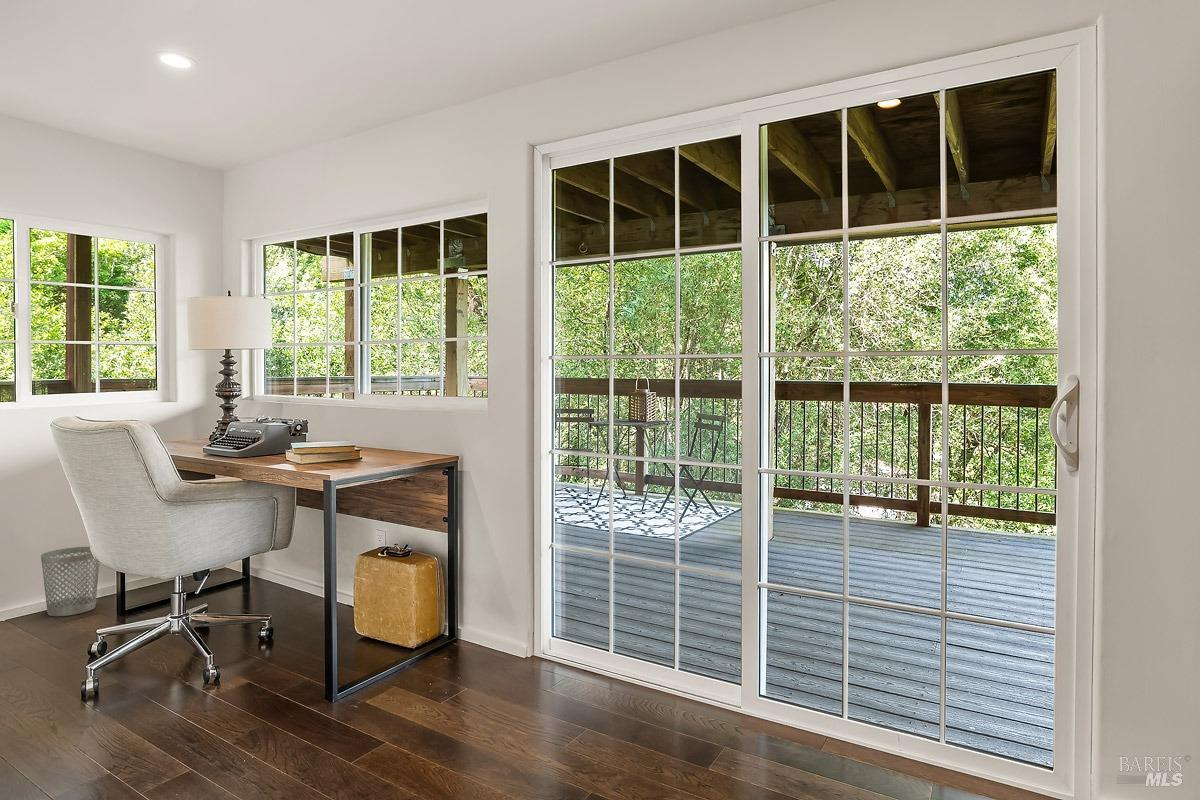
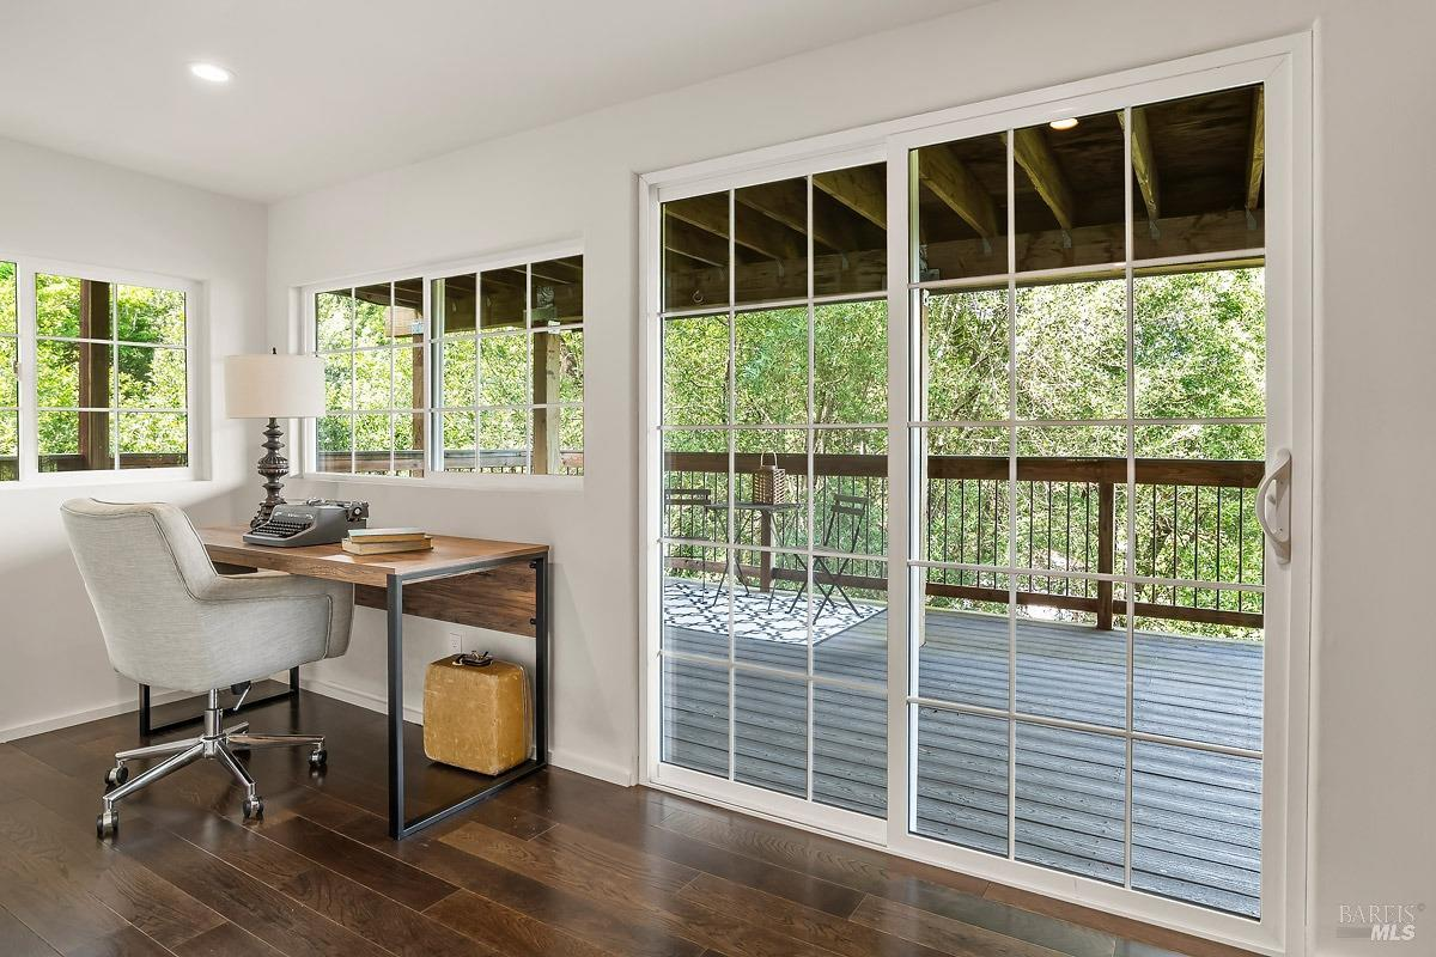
- wastebasket [40,546,100,617]
